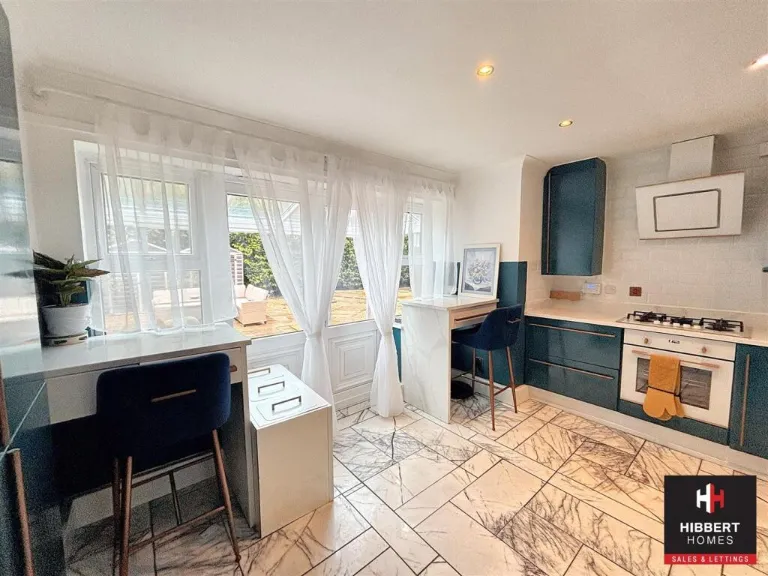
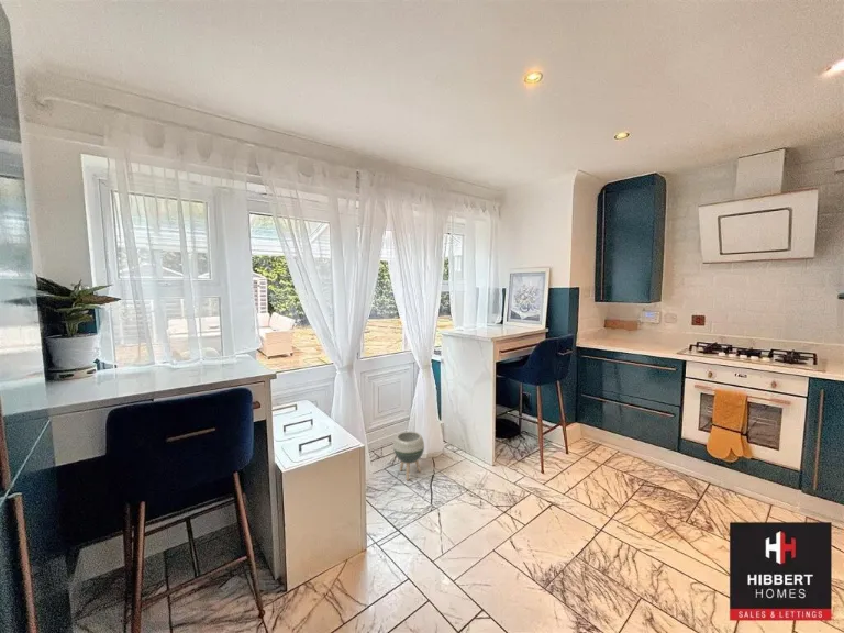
+ planter [392,431,425,481]
